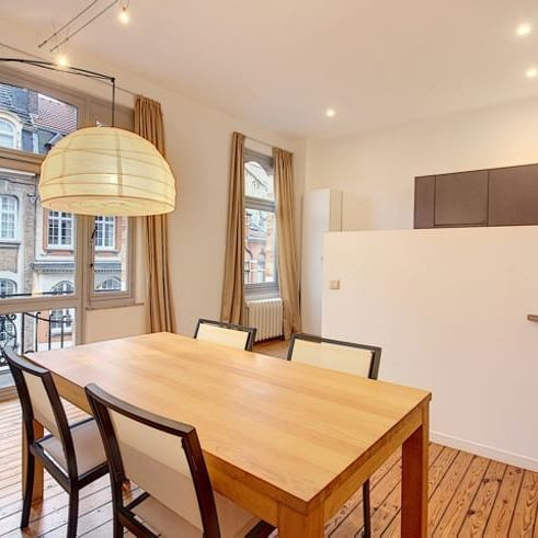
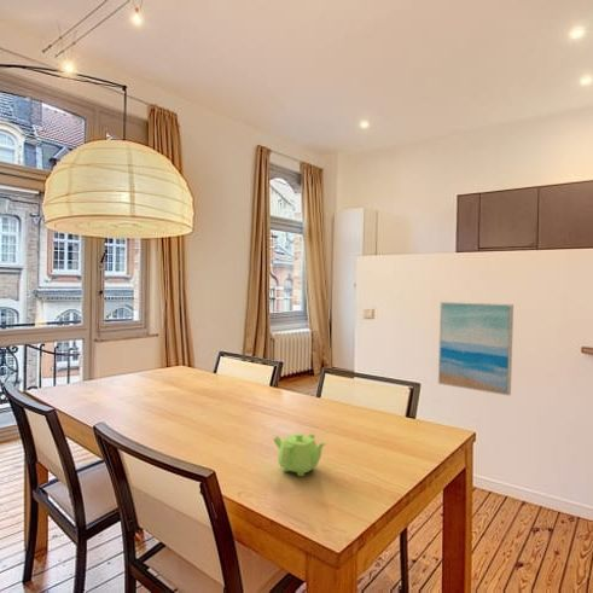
+ teapot [273,432,327,477]
+ wall art [437,301,514,397]
